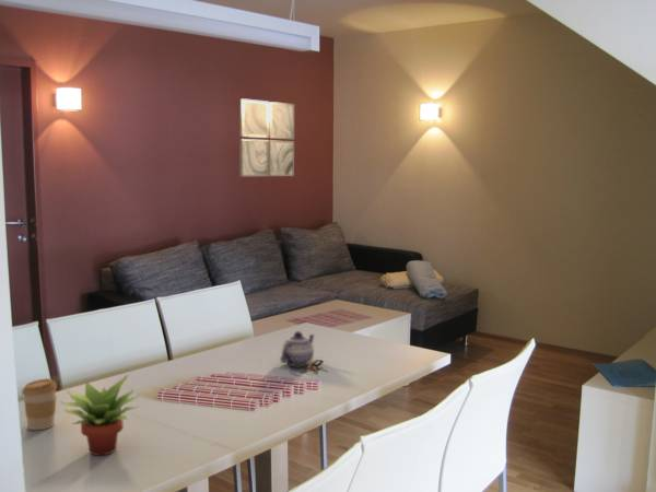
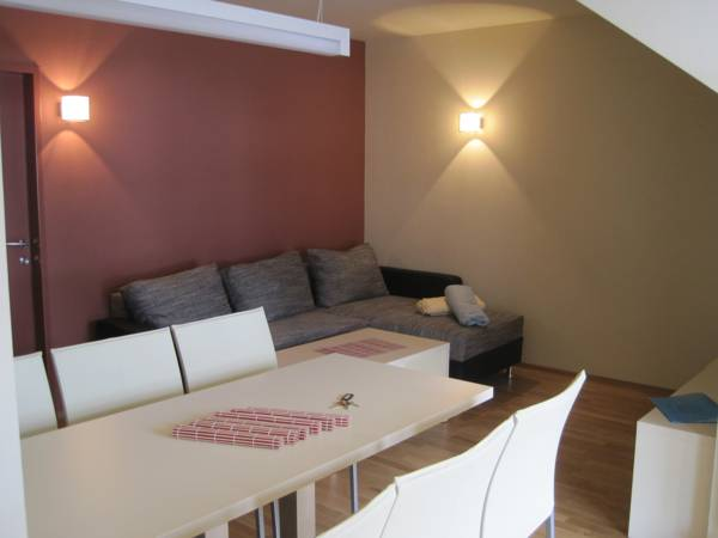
- wall art [238,97,295,177]
- coffee cup [21,377,58,431]
- succulent plant [59,374,141,457]
- teapot [279,330,315,367]
